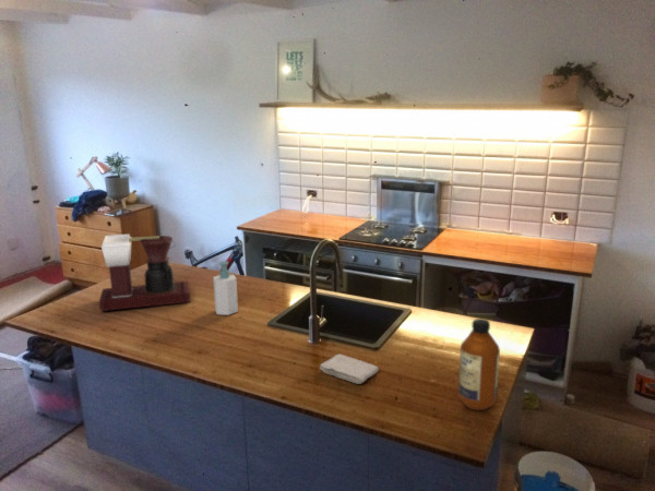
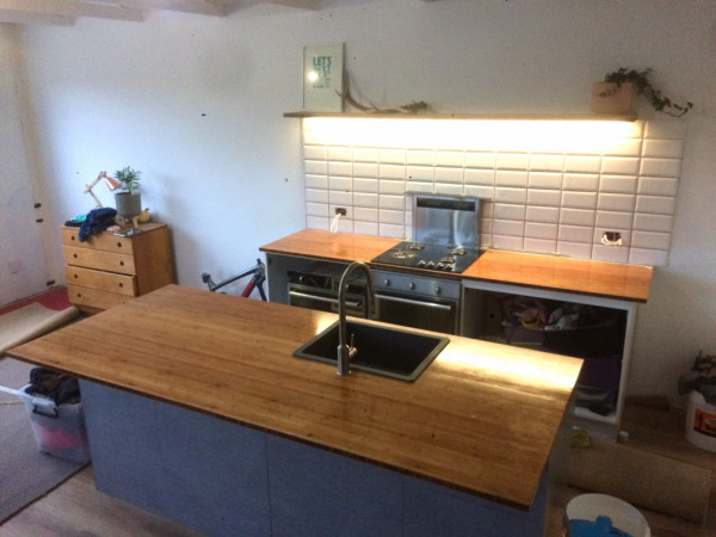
- soap bottle [212,261,239,316]
- coffee maker [98,233,191,313]
- washcloth [319,354,380,385]
- bottle [457,318,501,411]
